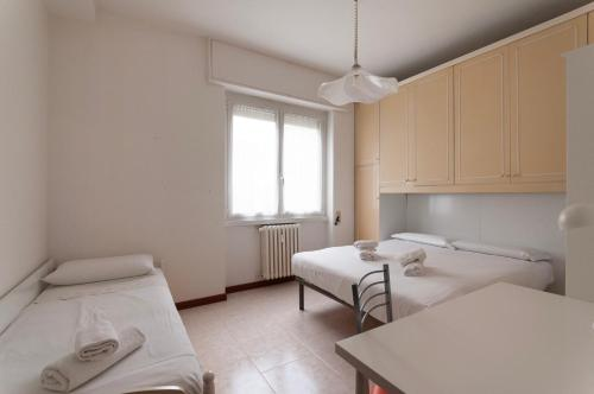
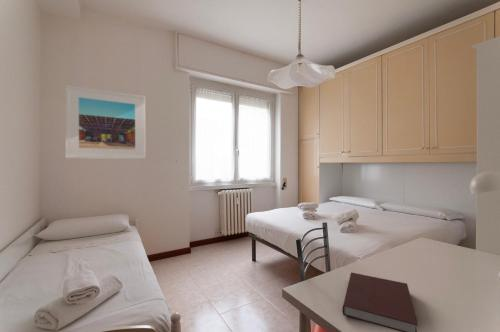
+ notebook [342,271,419,332]
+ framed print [65,84,146,160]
